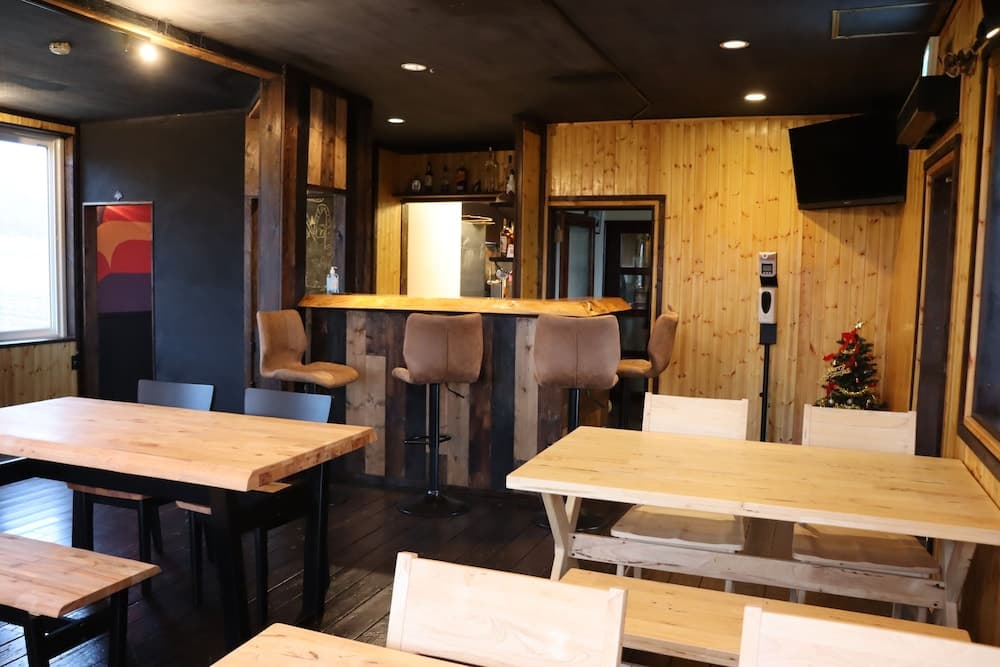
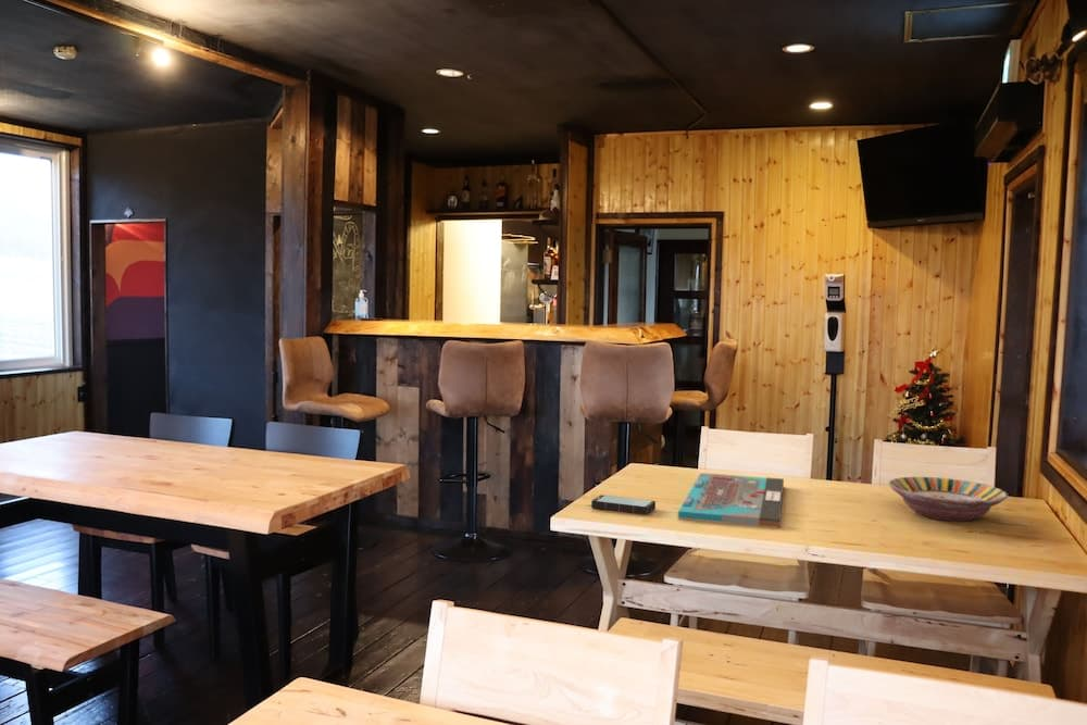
+ serving bowl [887,476,1009,522]
+ smartphone [590,493,657,515]
+ board game [677,472,785,528]
